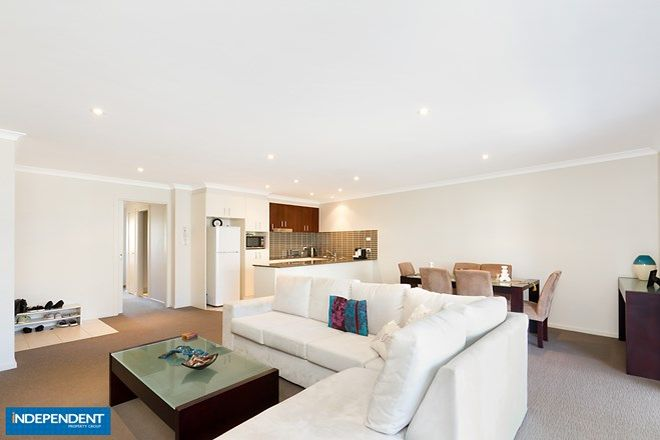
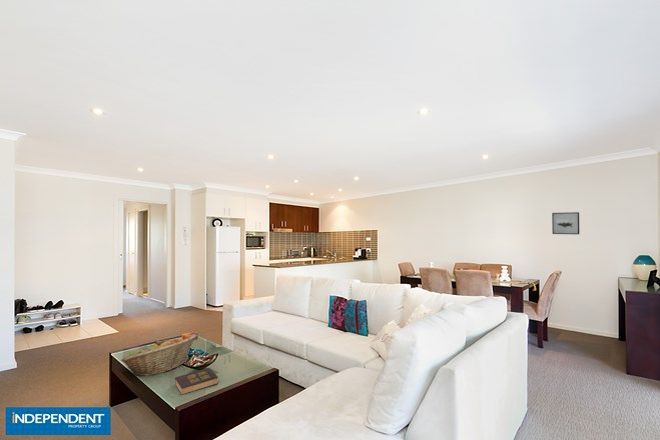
+ fruit basket [120,334,198,377]
+ hardback book [174,367,219,396]
+ wall art [551,211,580,235]
